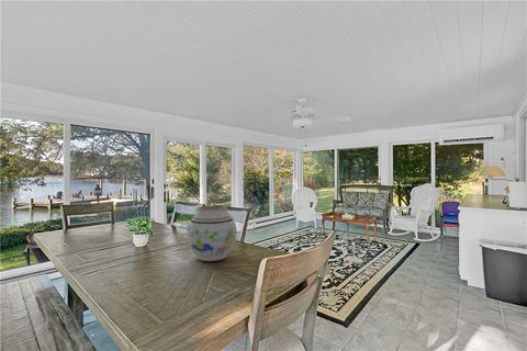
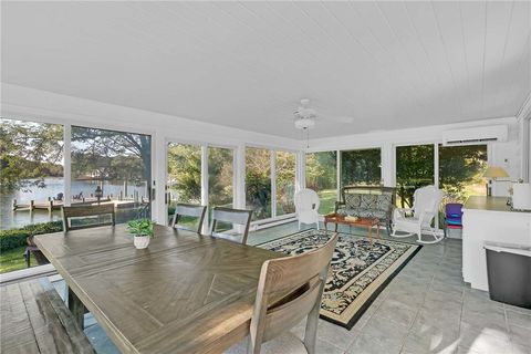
- vase [186,204,238,262]
